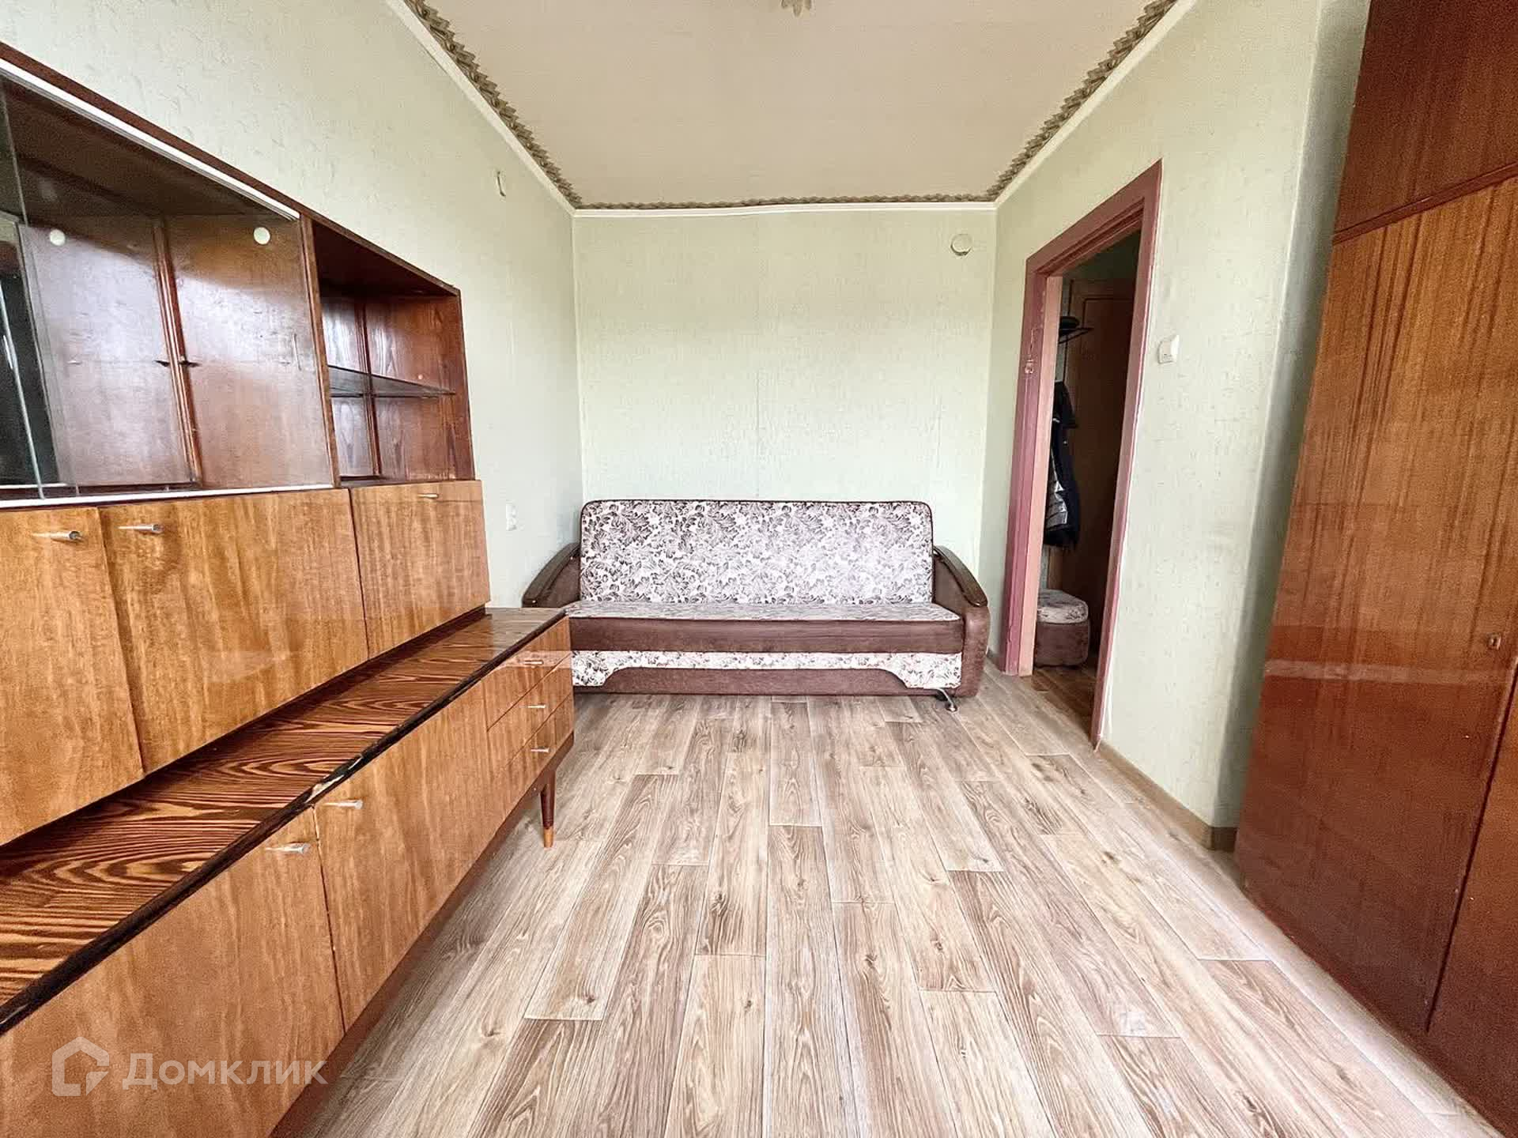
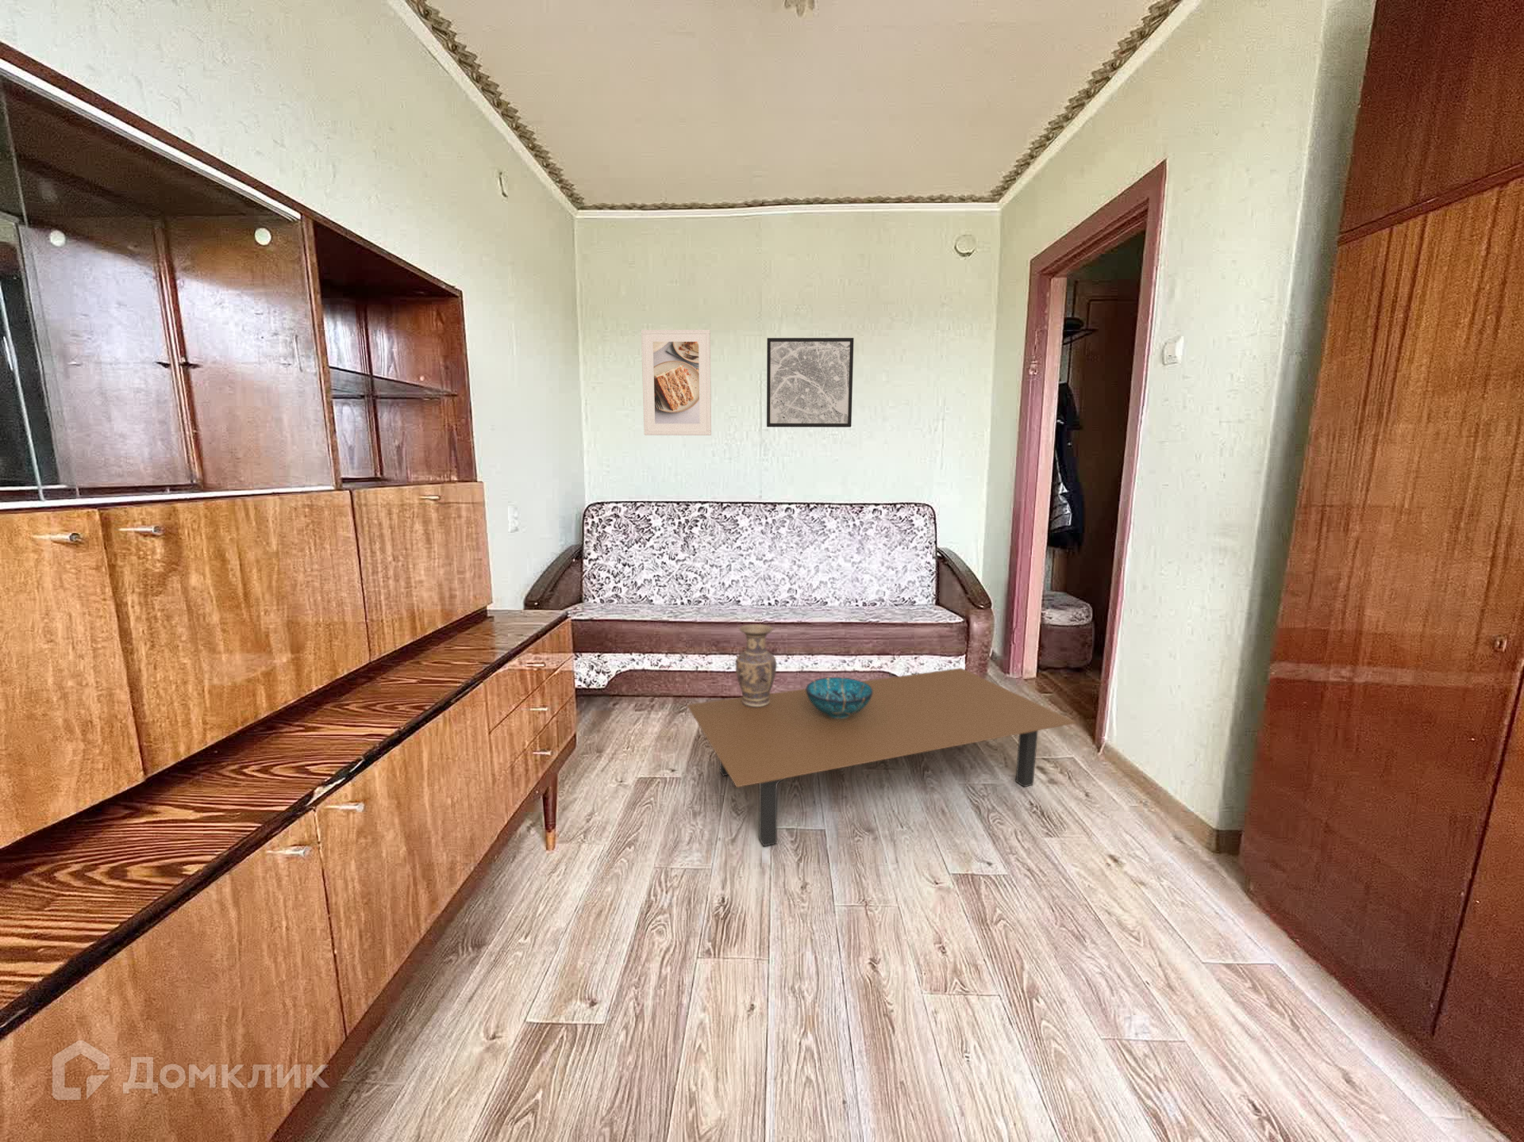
+ coffee table [686,667,1078,847]
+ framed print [641,329,712,437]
+ decorative bowl [805,677,872,719]
+ wall art [766,337,854,428]
+ vase [736,624,778,708]
